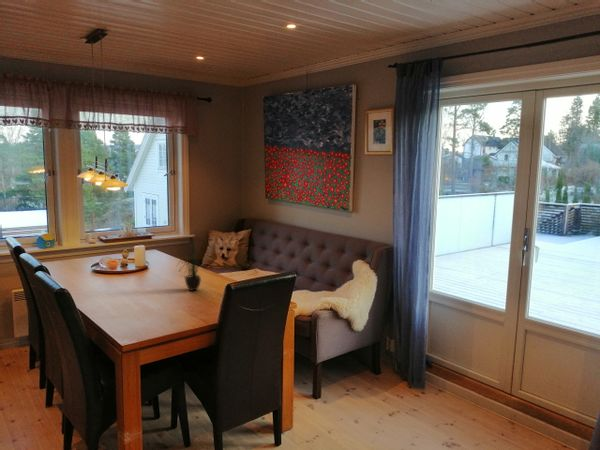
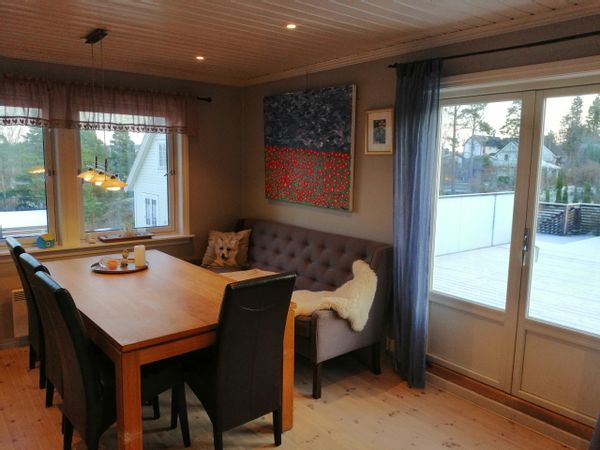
- potted plant [176,239,209,292]
